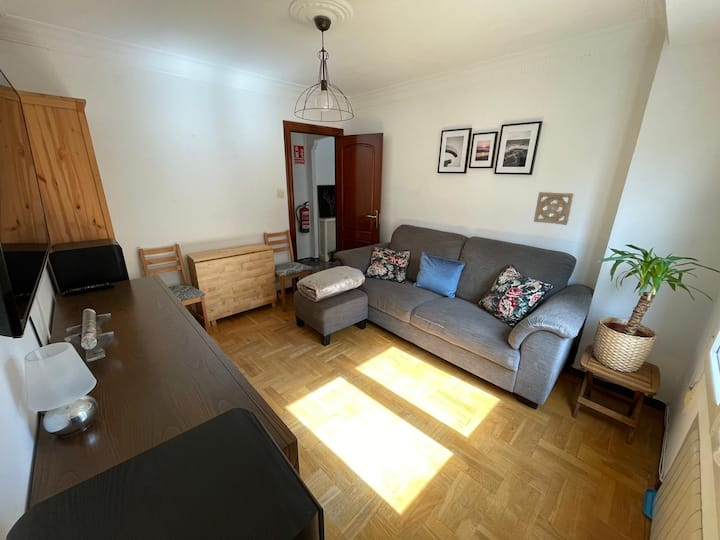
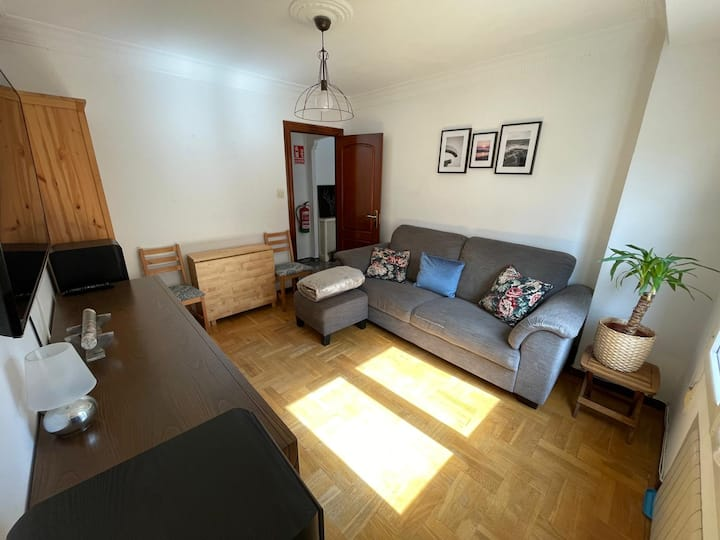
- wall ornament [533,191,575,226]
